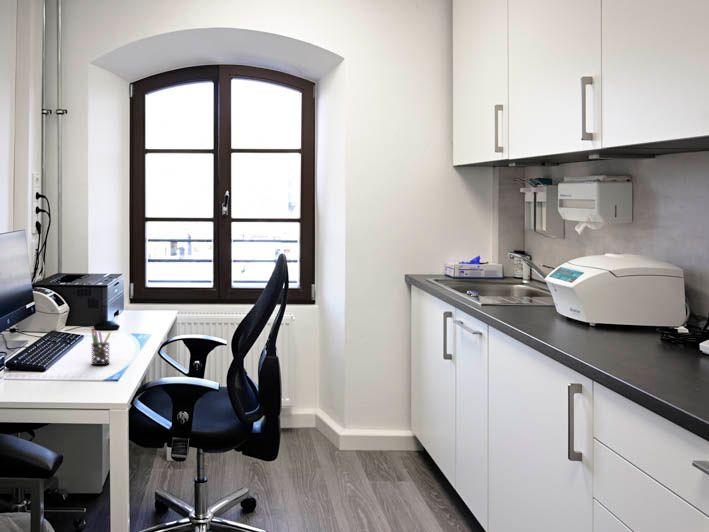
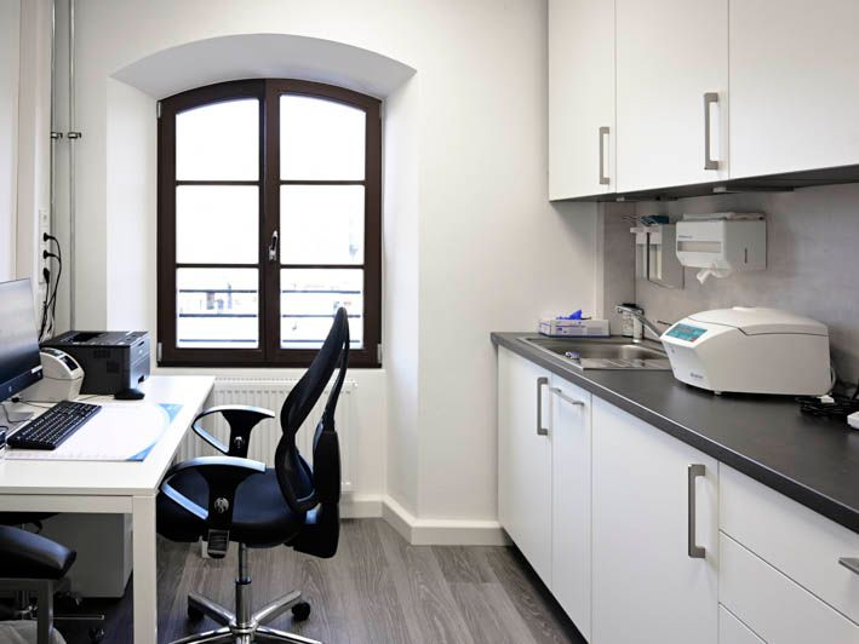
- pen holder [90,327,112,366]
